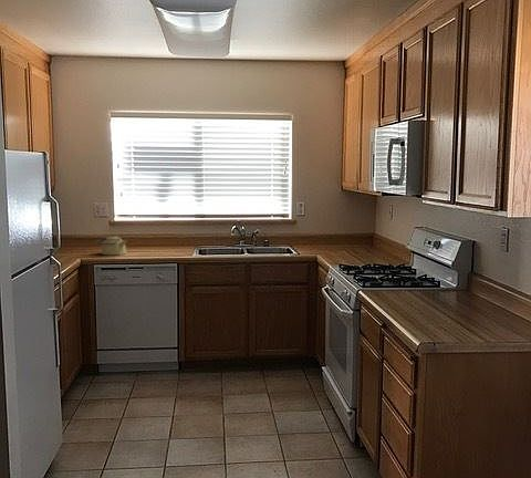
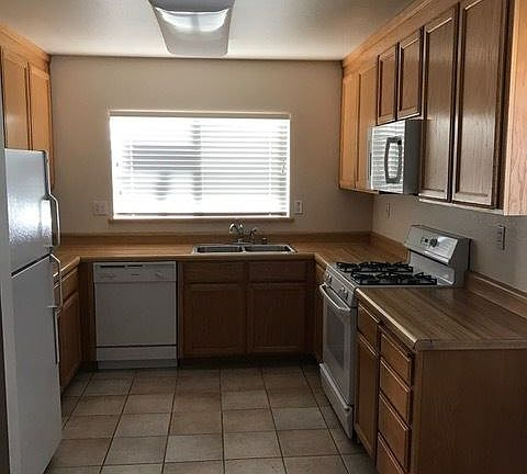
- kettle [96,233,127,256]
